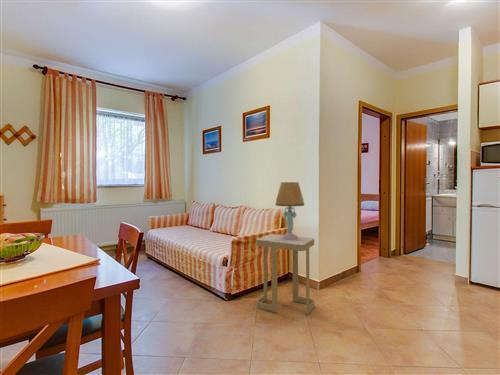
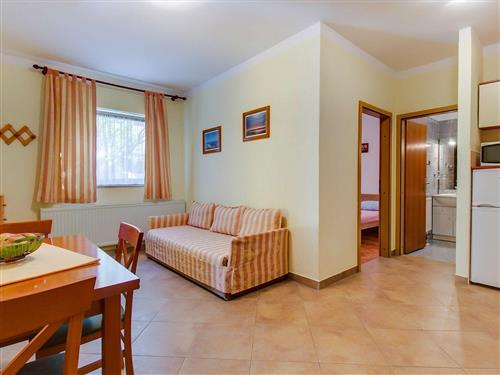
- table lamp [274,181,305,240]
- side table [255,233,315,316]
